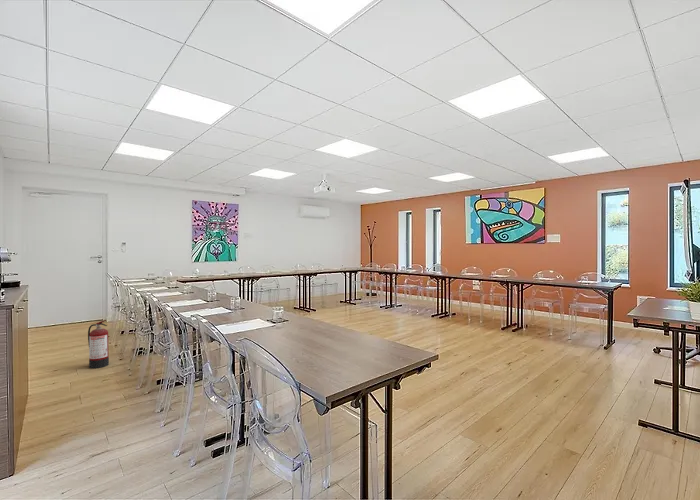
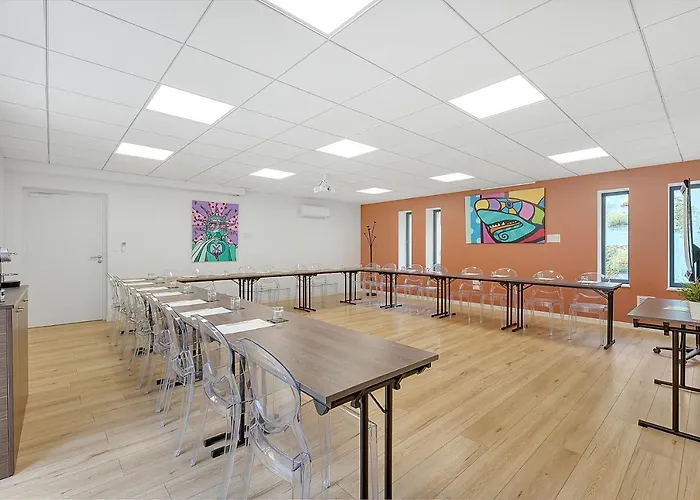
- fire extinguisher [87,319,110,369]
